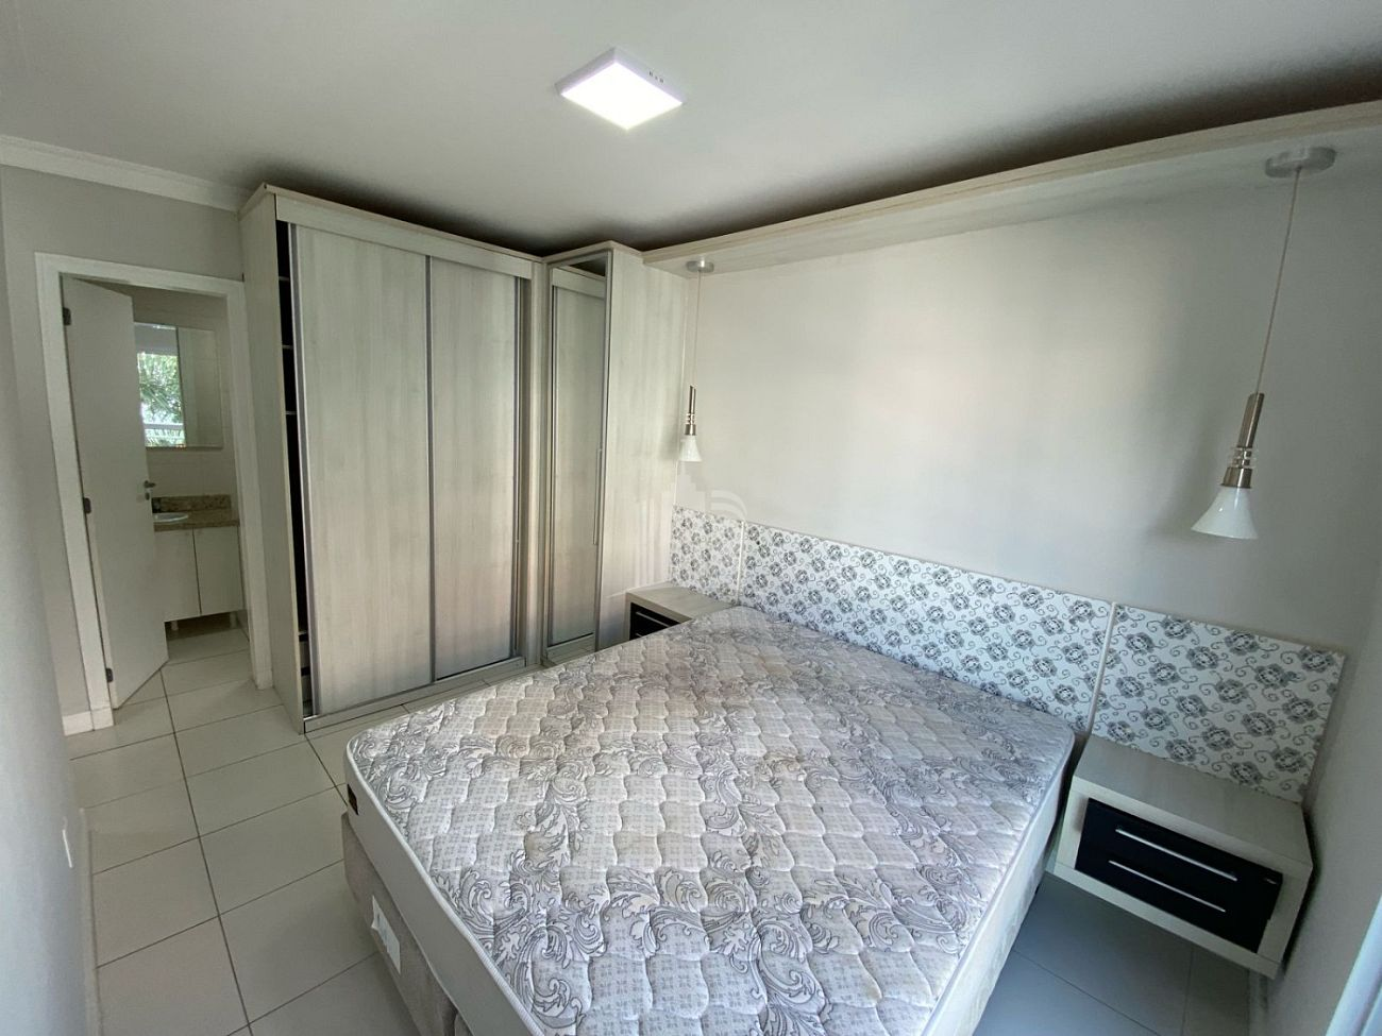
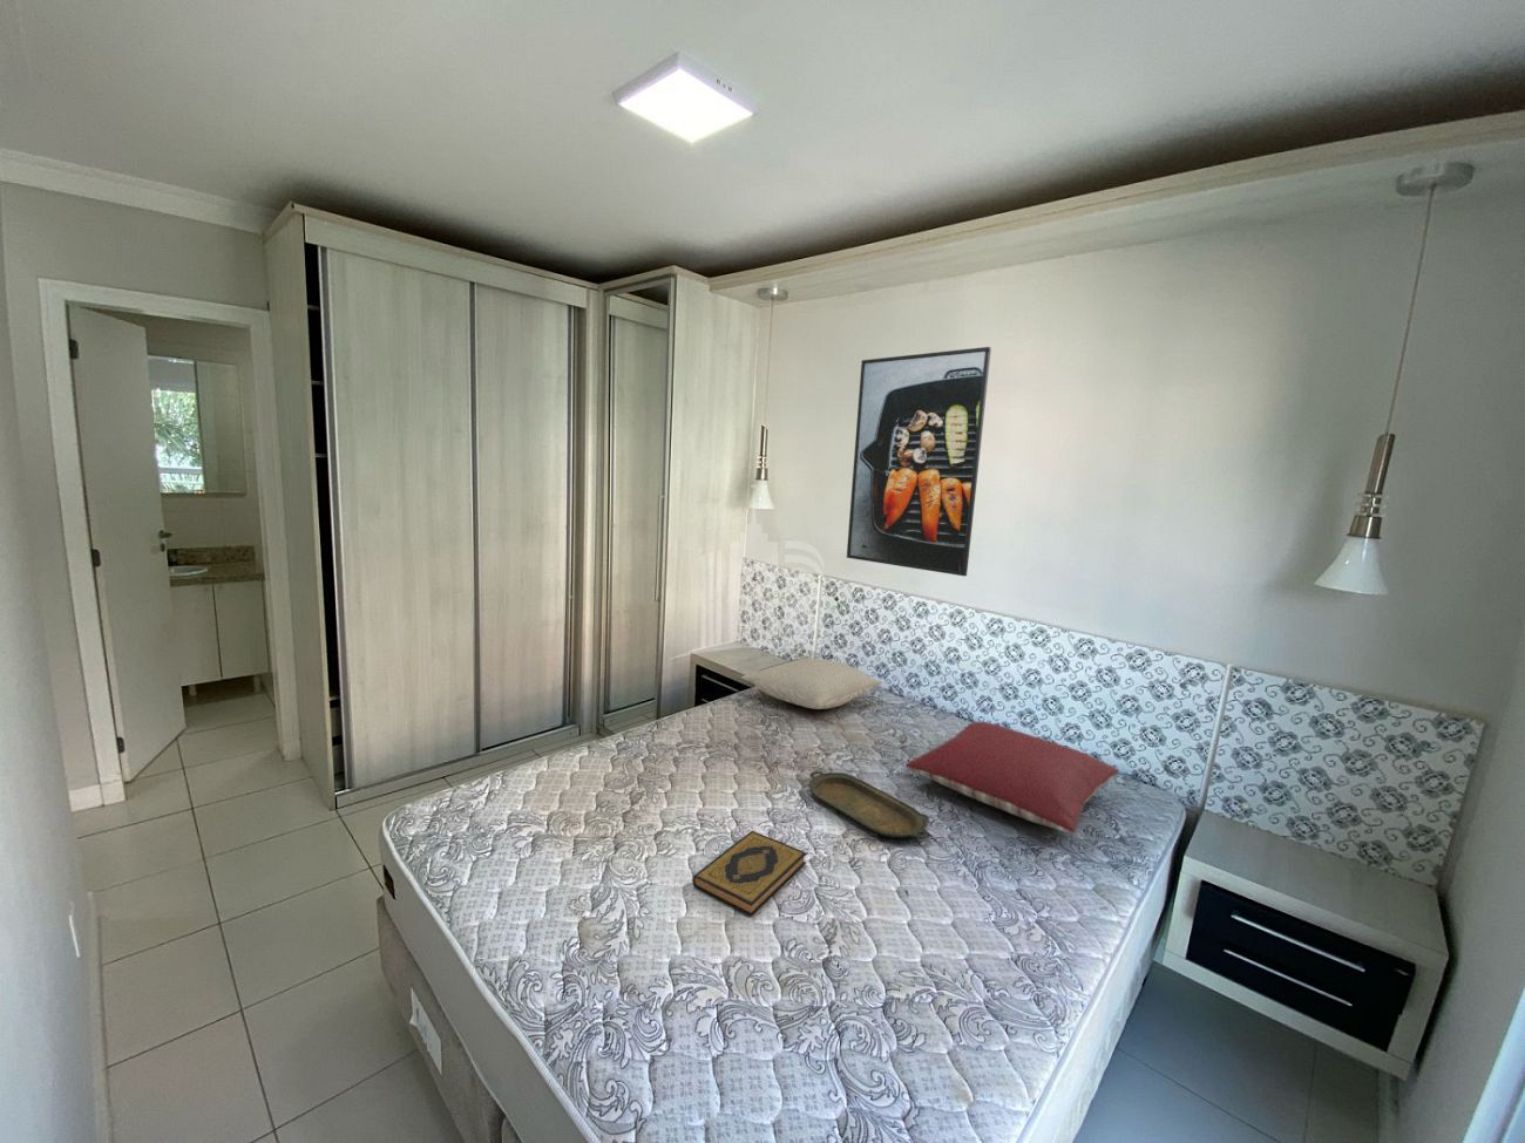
+ pillow [904,720,1119,834]
+ serving tray [808,771,931,839]
+ hardback book [692,830,807,918]
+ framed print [845,346,992,576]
+ pillow [740,657,884,711]
